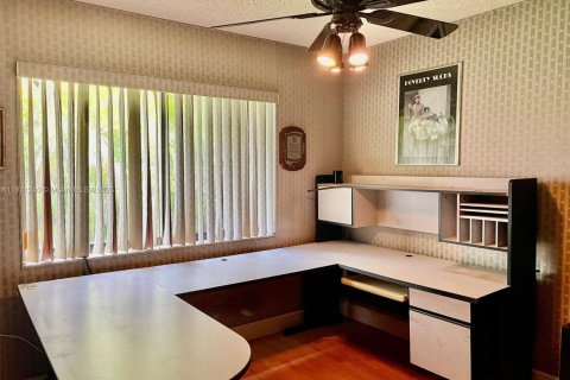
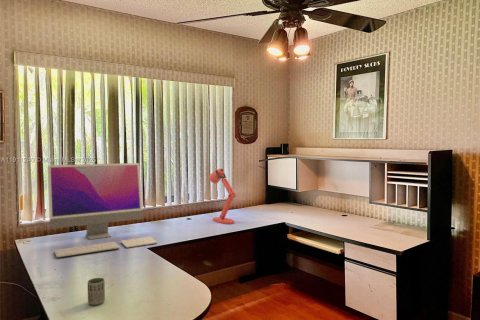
+ desk lamp [208,167,237,225]
+ cup [87,277,106,306]
+ computer monitor [47,162,158,258]
